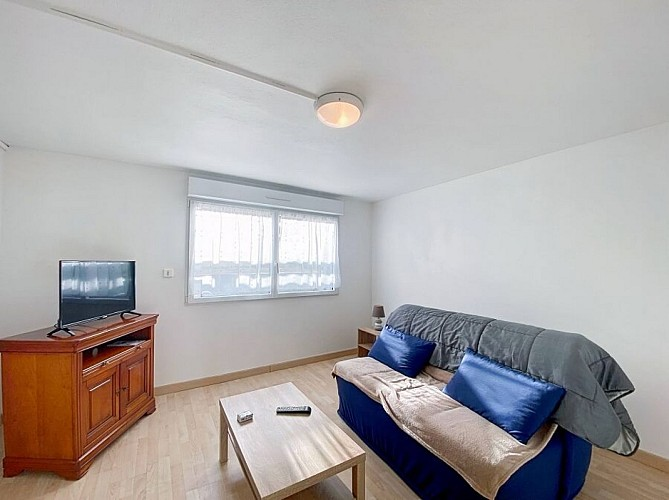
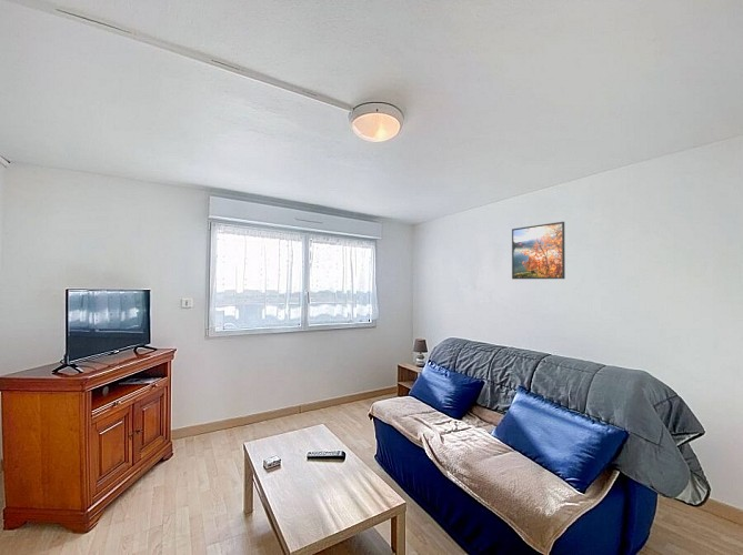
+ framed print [511,221,566,280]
